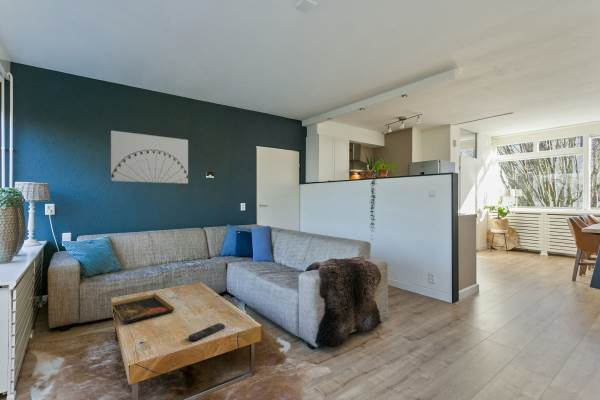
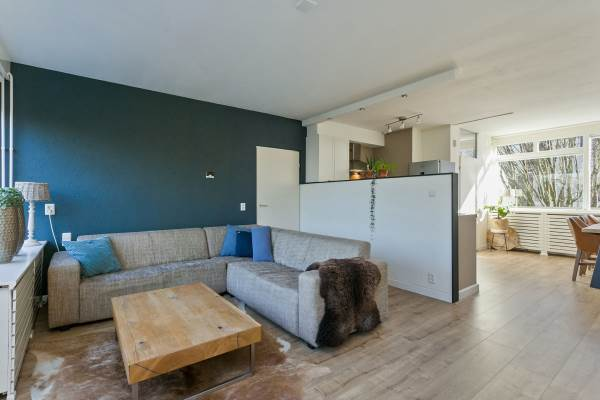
- decorative tray [109,293,176,325]
- remote control [188,322,226,342]
- wall art [110,130,189,184]
